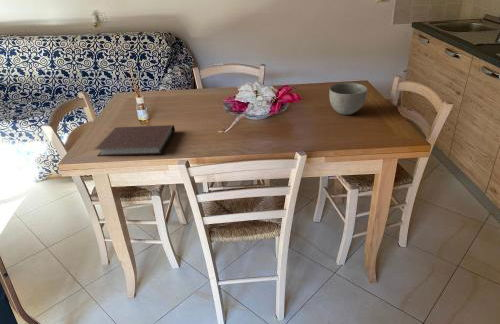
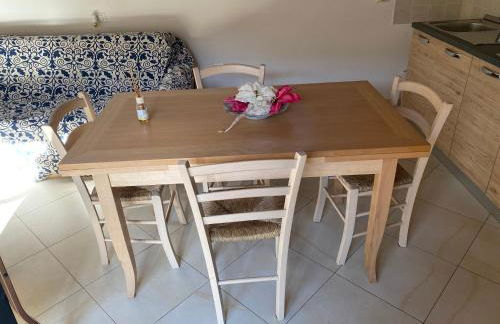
- notebook [94,124,176,157]
- bowl [328,82,368,116]
